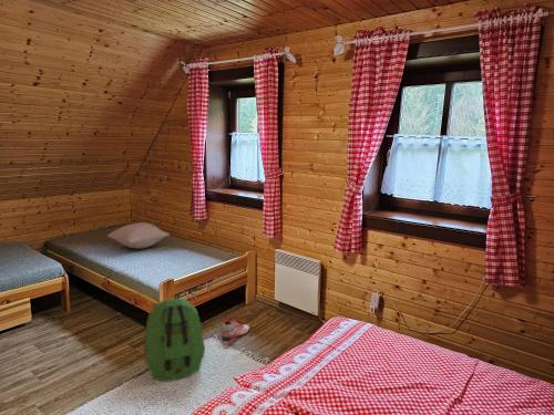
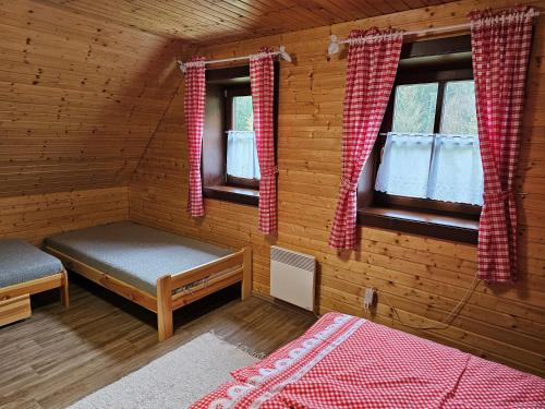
- pillow [106,221,171,250]
- sneaker [220,318,250,341]
- backpack [143,297,206,383]
